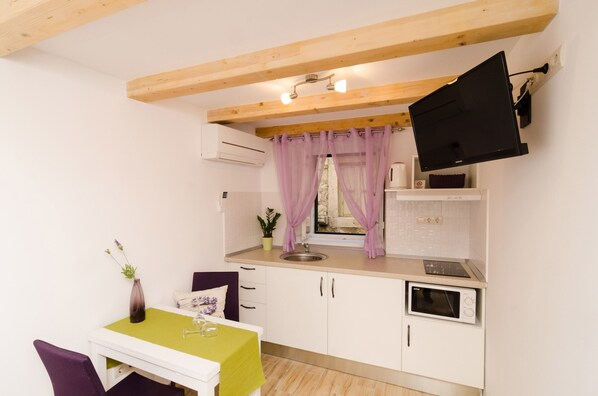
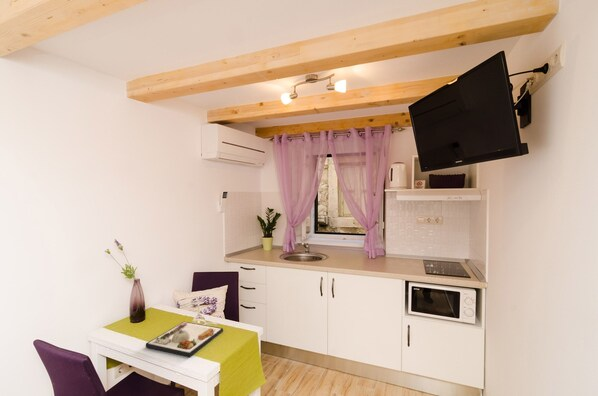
+ dinner plate [145,321,224,358]
